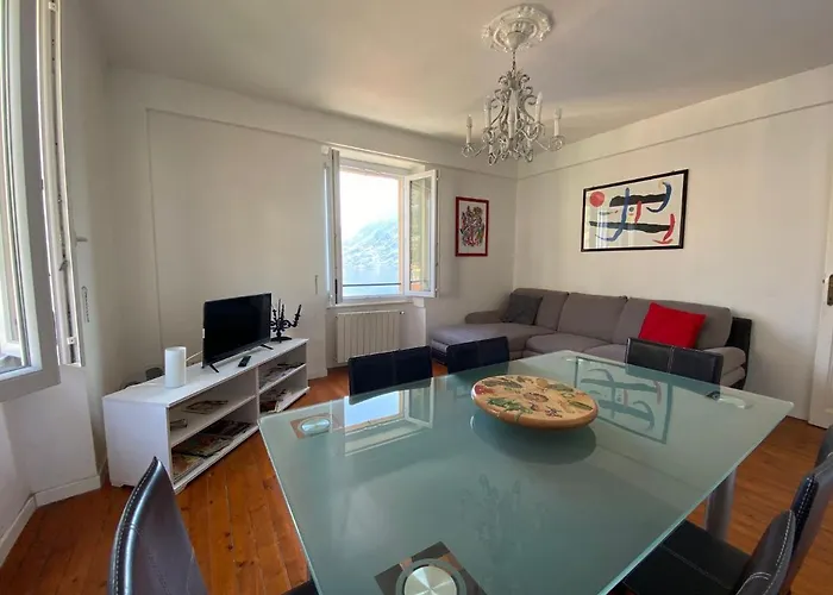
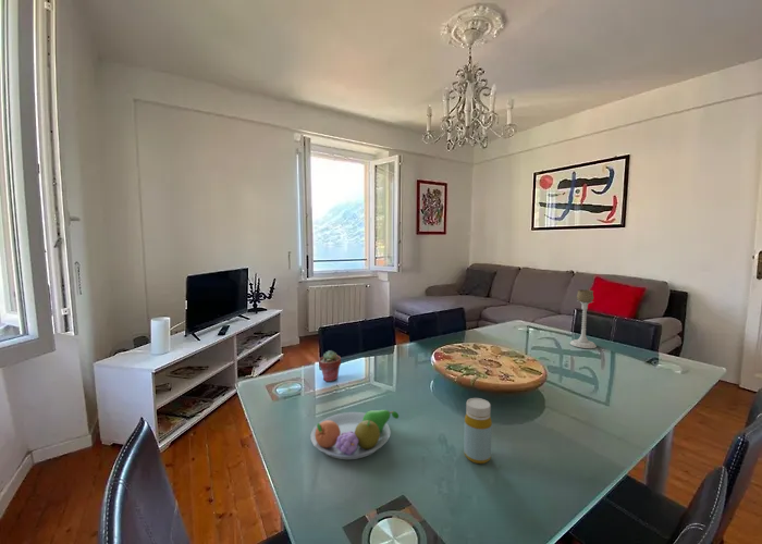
+ bottle [463,397,493,465]
+ candle holder [569,288,598,349]
+ fruit bowl [310,409,400,460]
+ potted succulent [318,349,342,383]
